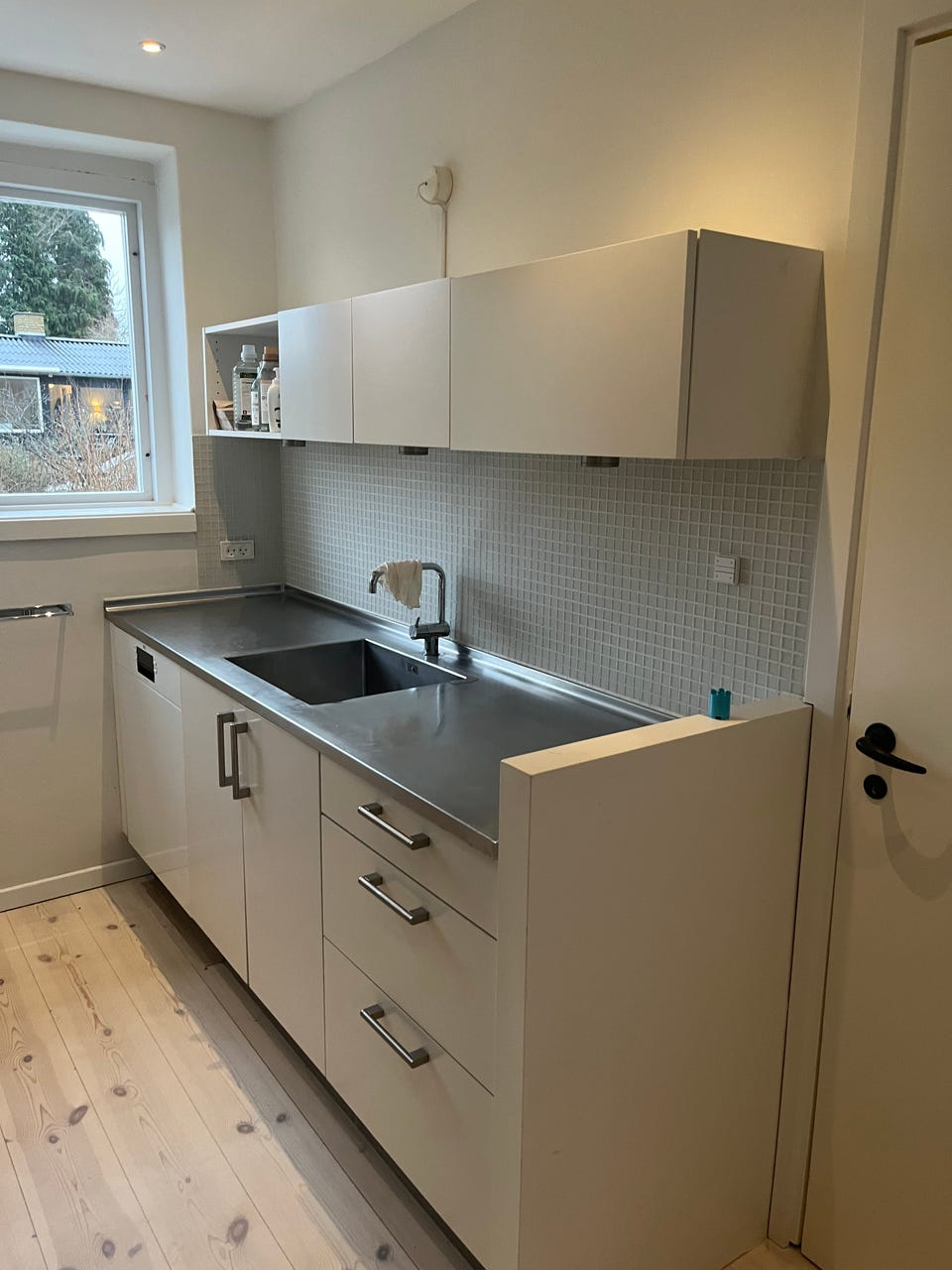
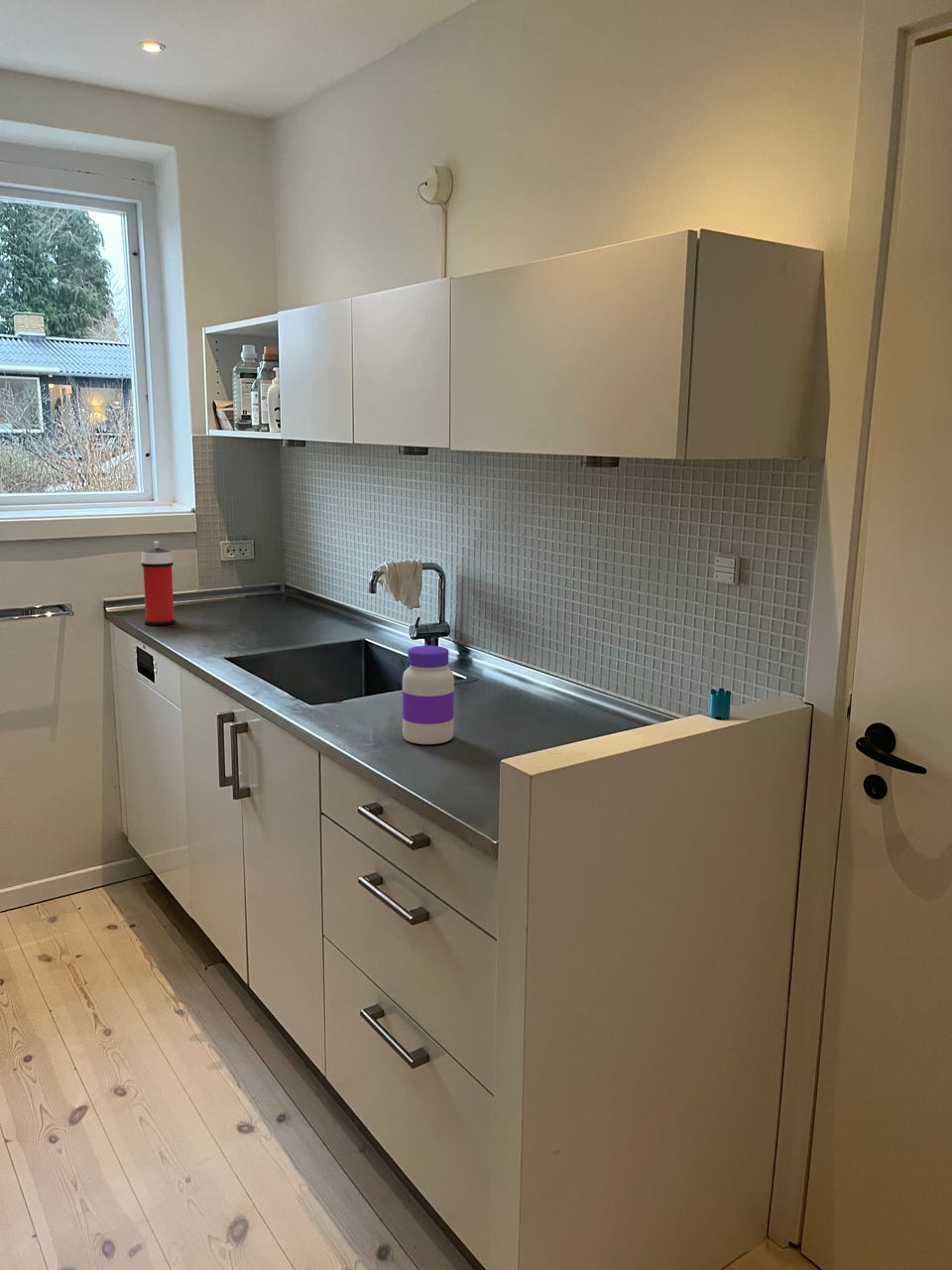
+ jar [402,645,455,745]
+ spray can [141,541,177,626]
